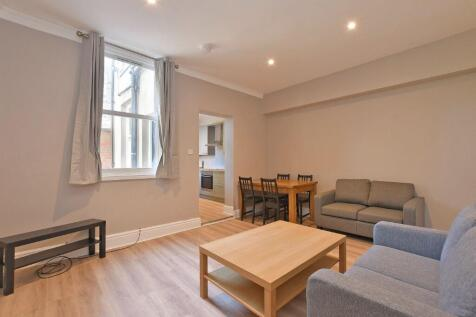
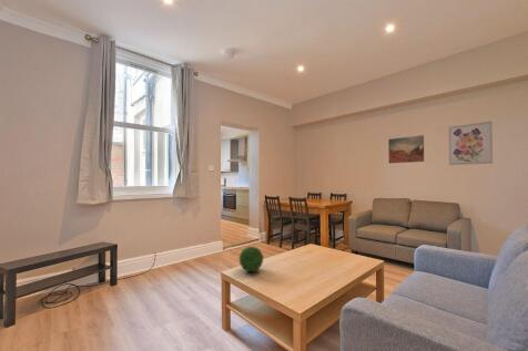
+ wall art [387,134,425,164]
+ decorative ball [238,246,264,272]
+ wall art [448,121,494,166]
